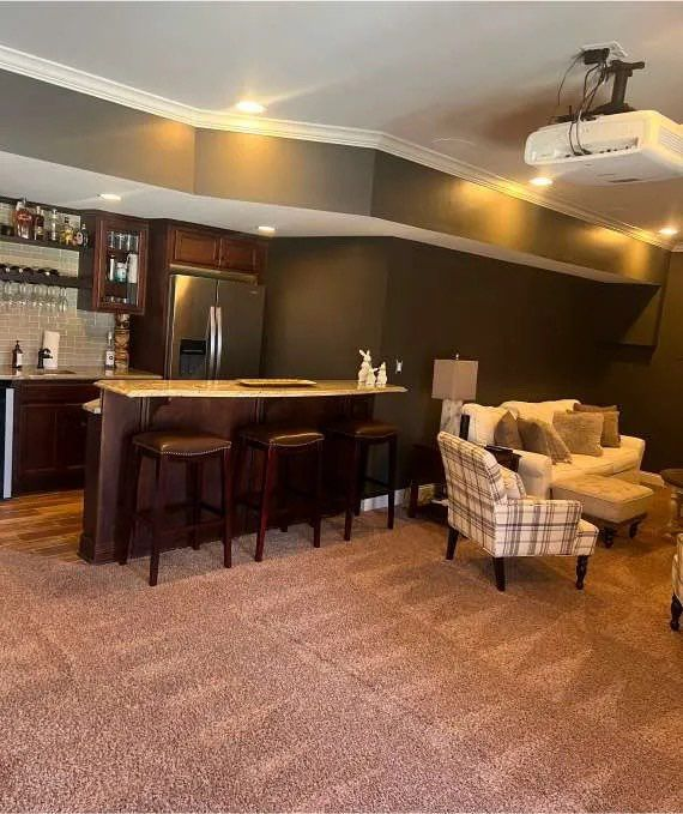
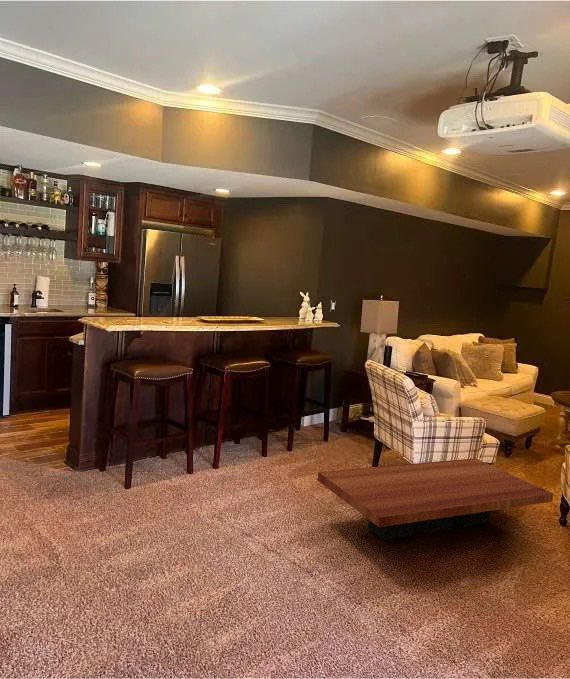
+ coffee table [316,457,554,541]
